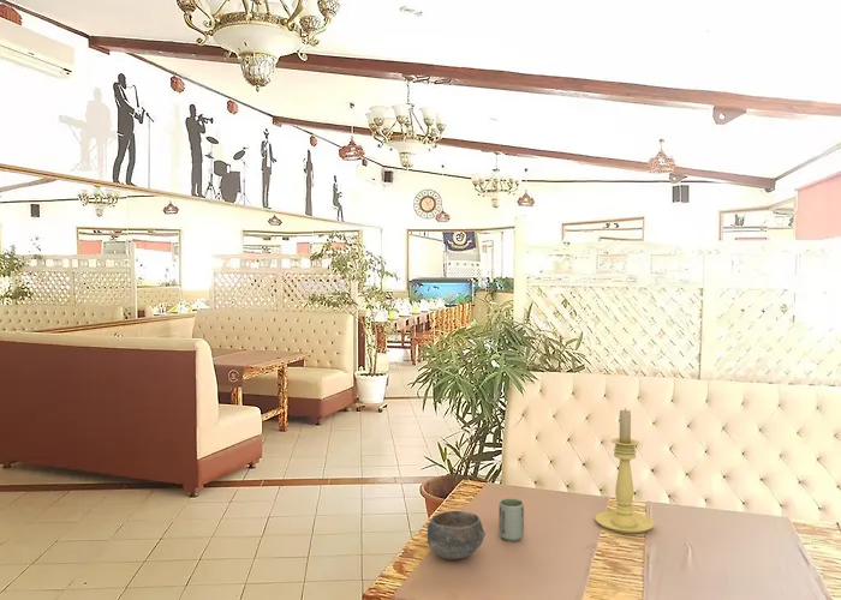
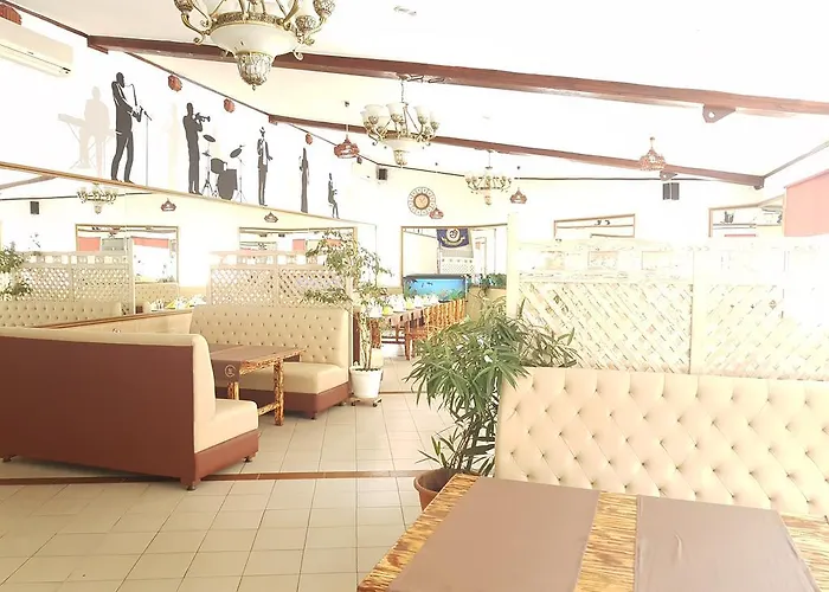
- candle holder [594,407,655,534]
- bowl [427,510,487,560]
- cup [497,497,525,542]
